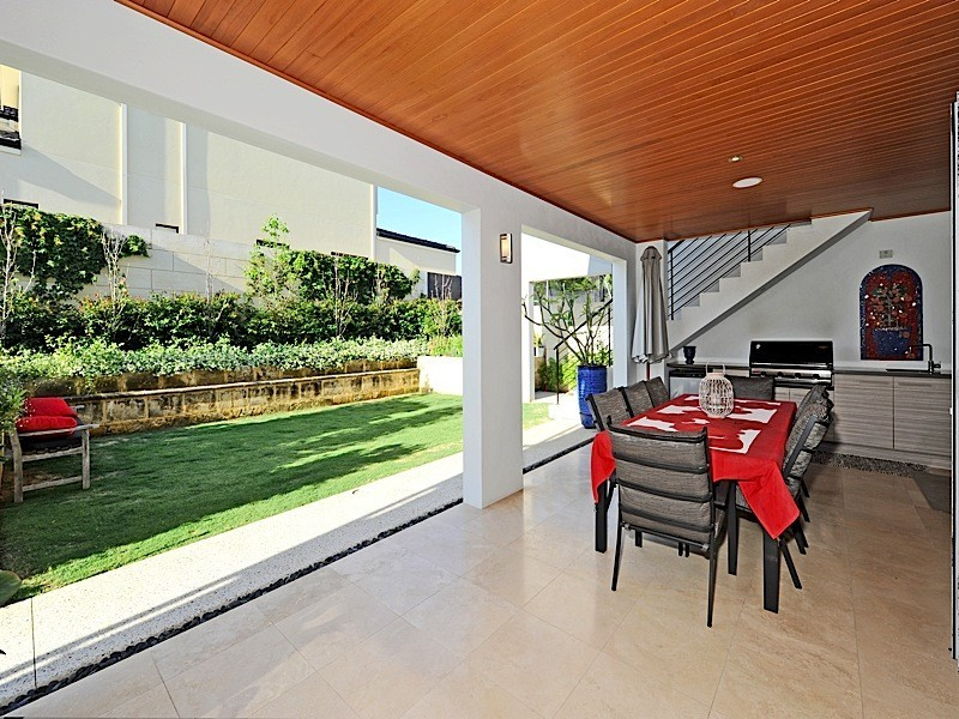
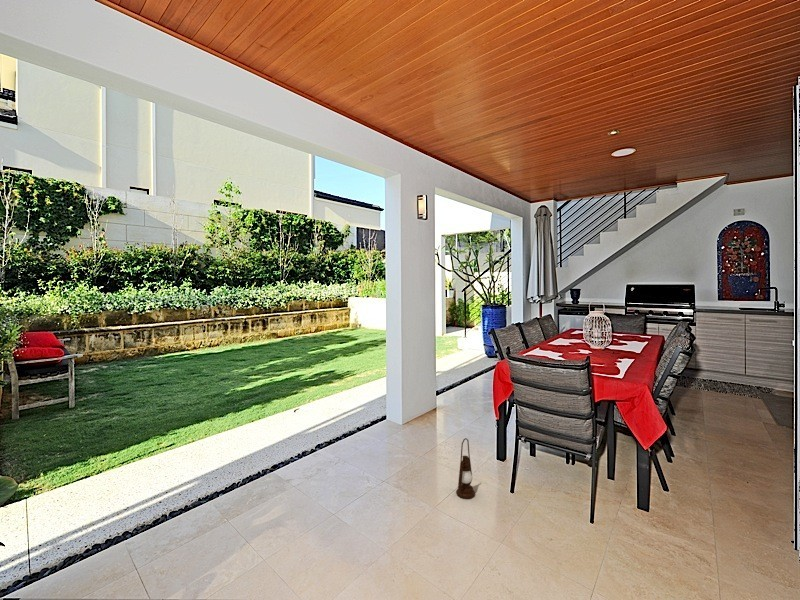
+ lantern [455,437,476,500]
